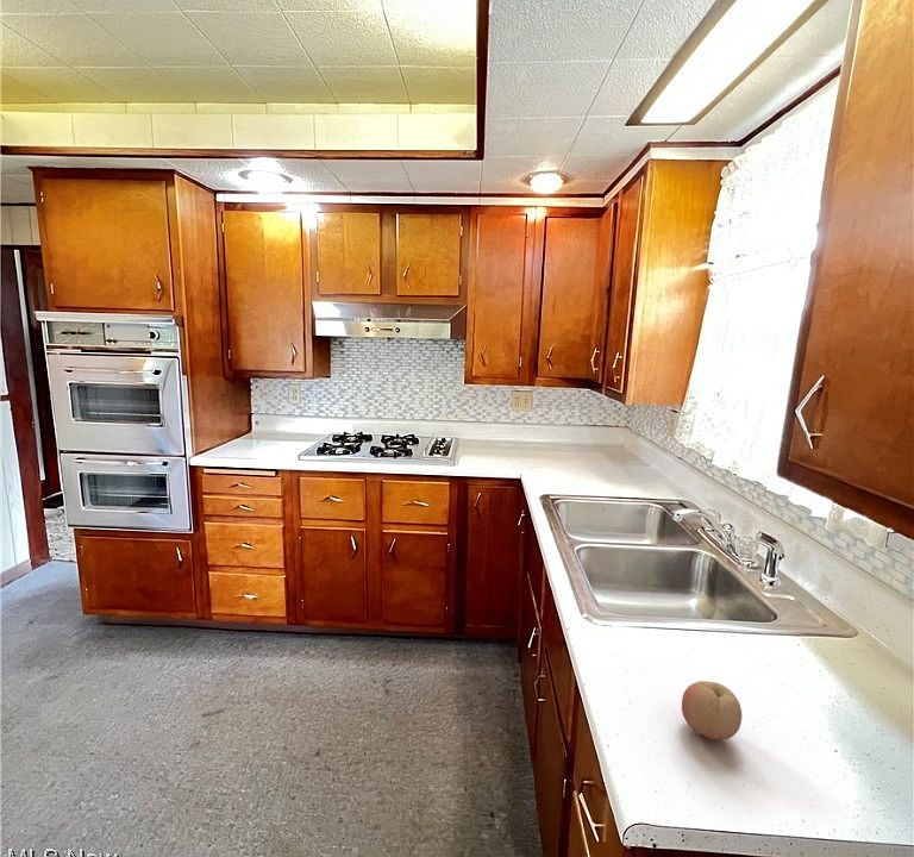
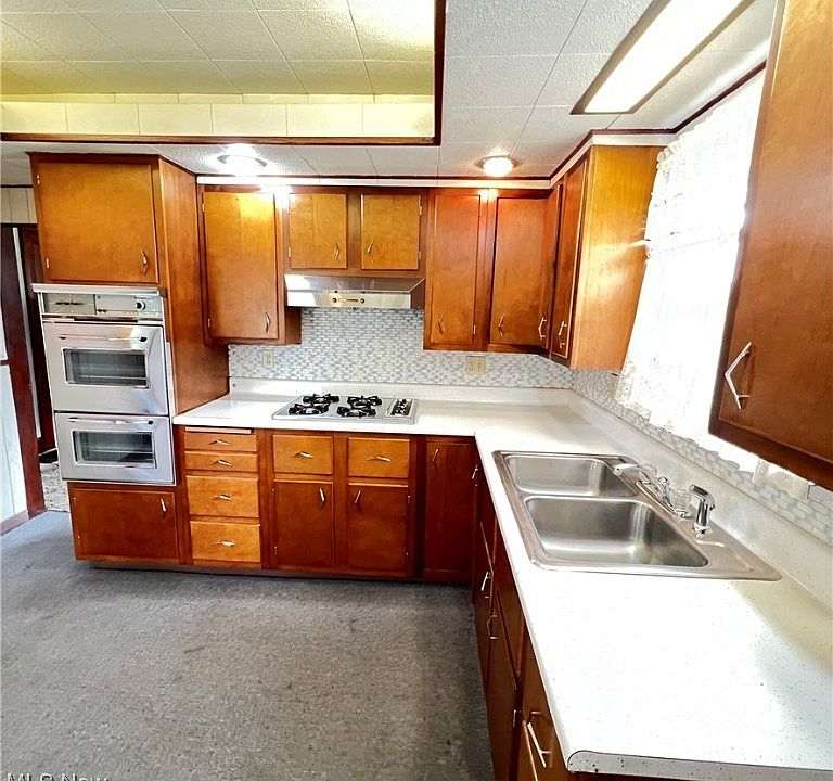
- fruit [681,680,743,740]
